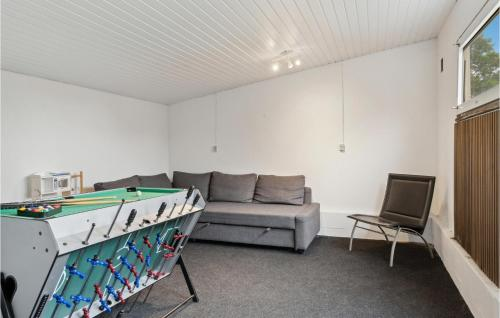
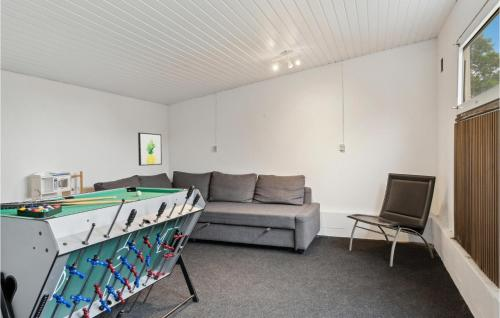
+ wall art [137,132,163,167]
